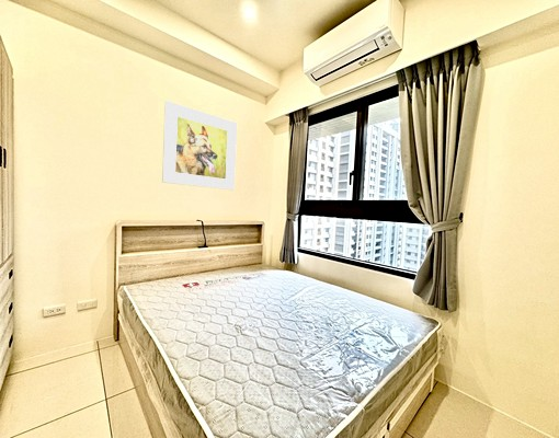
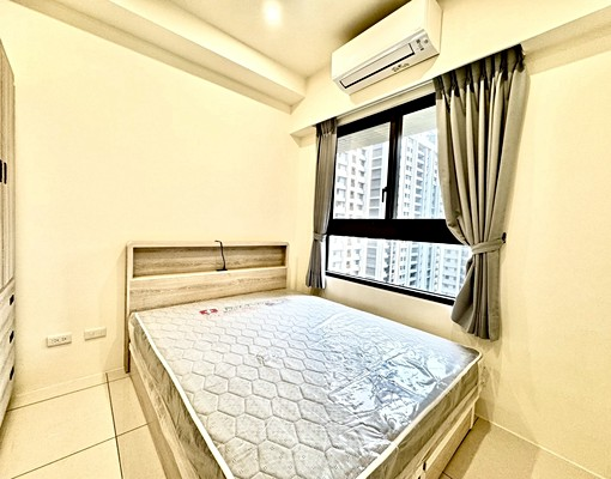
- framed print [161,100,238,191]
